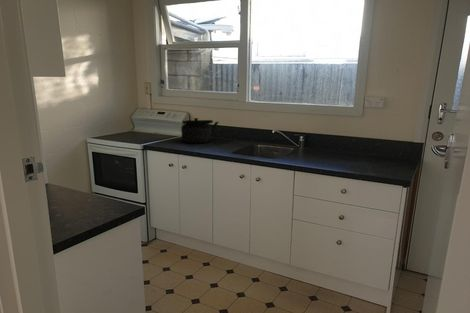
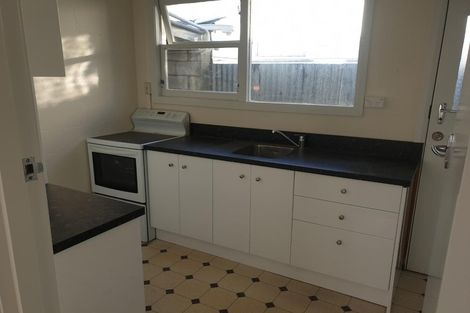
- kettle [180,117,220,144]
